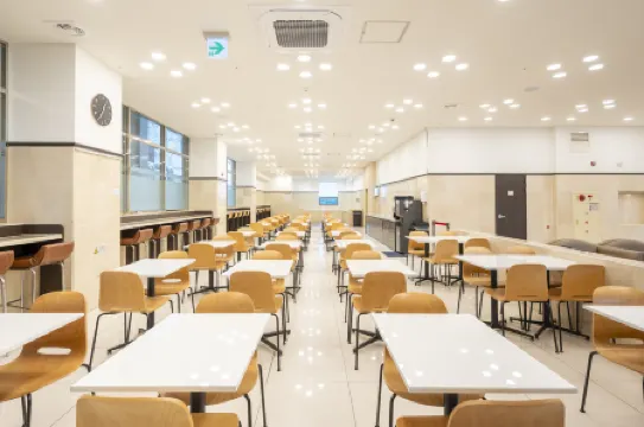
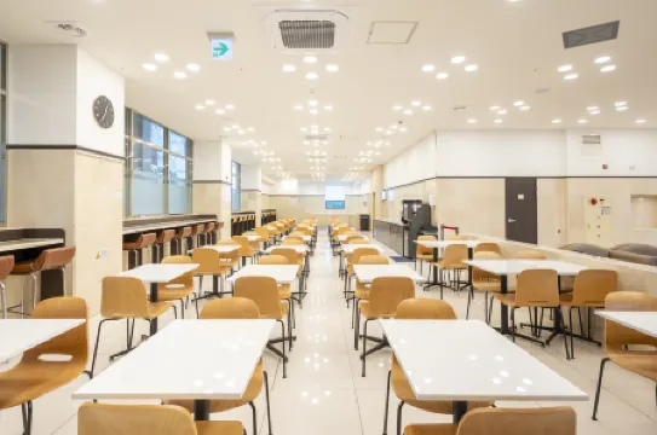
+ ceiling vent [560,19,621,51]
